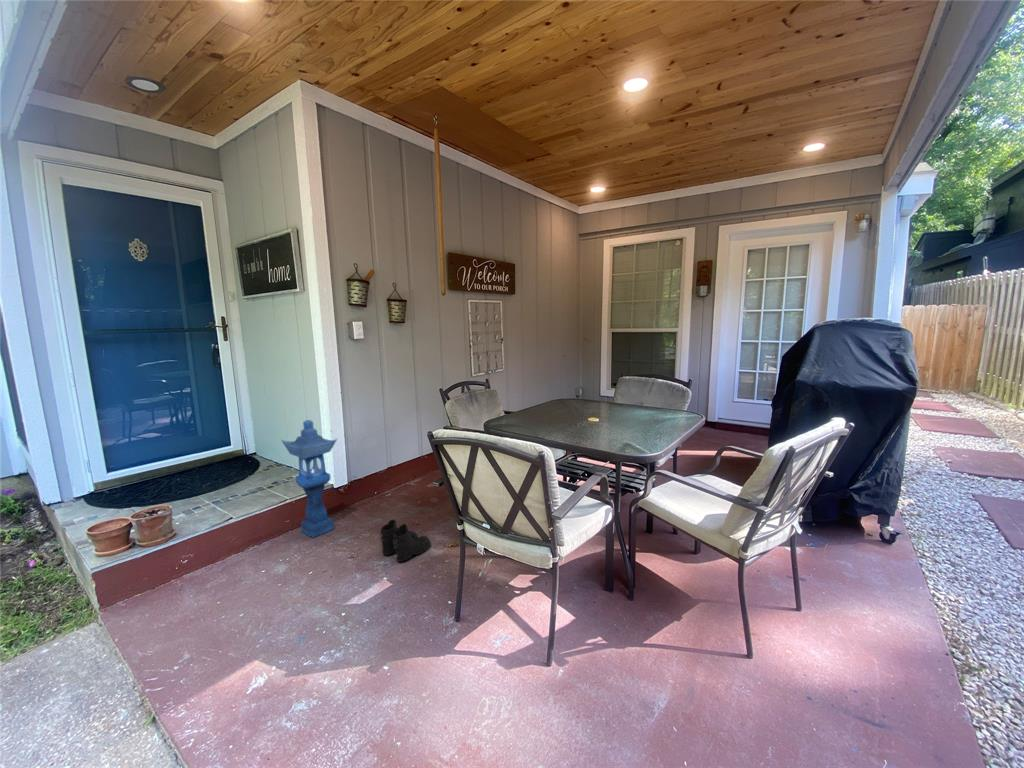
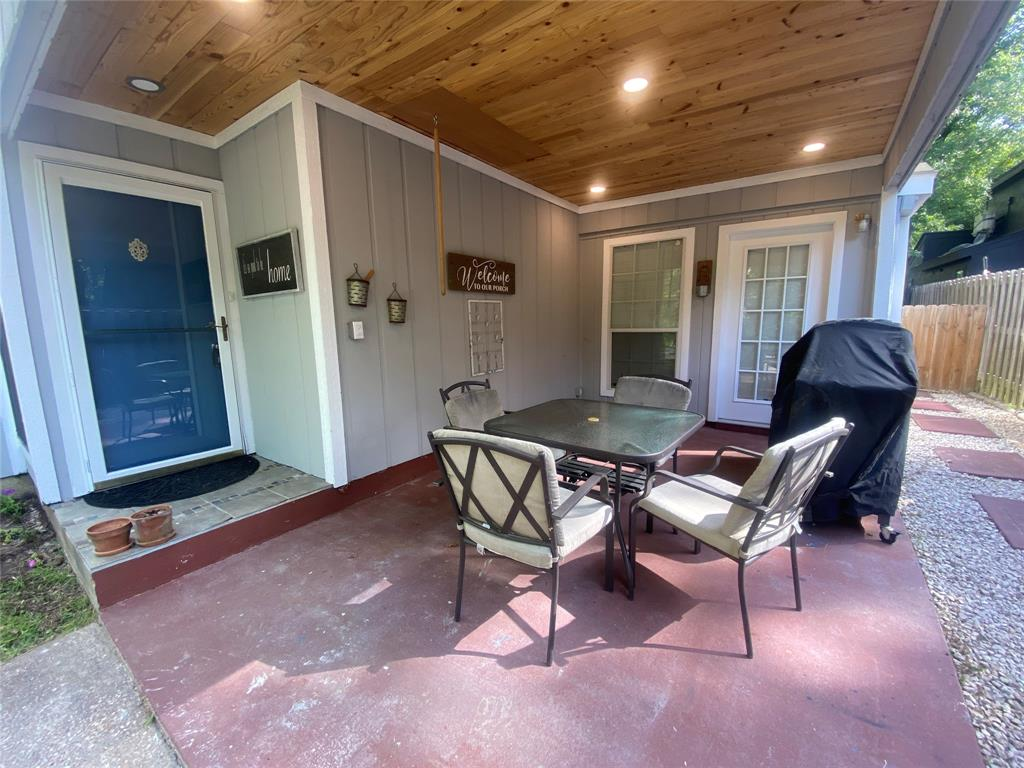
- boots [379,519,432,563]
- lantern [280,419,339,539]
